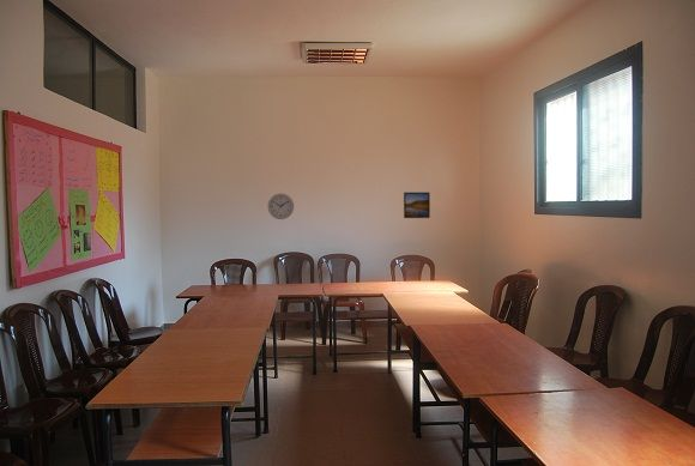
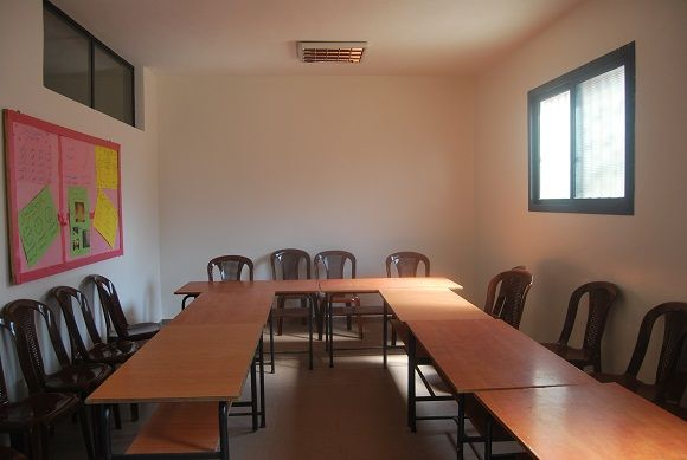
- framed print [403,192,431,219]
- wall clock [267,193,295,220]
